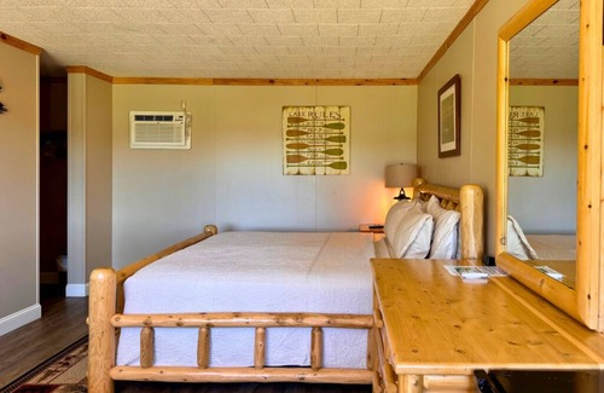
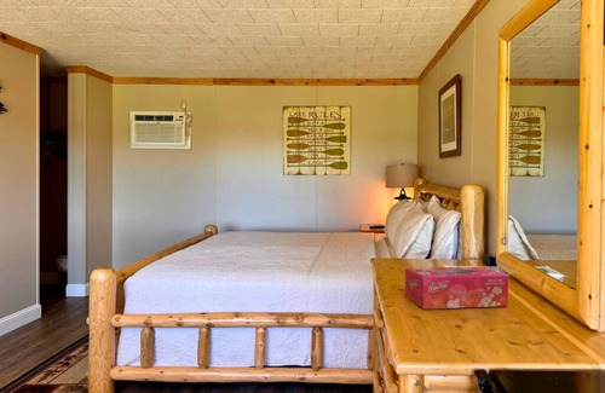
+ tissue box [404,266,509,311]
